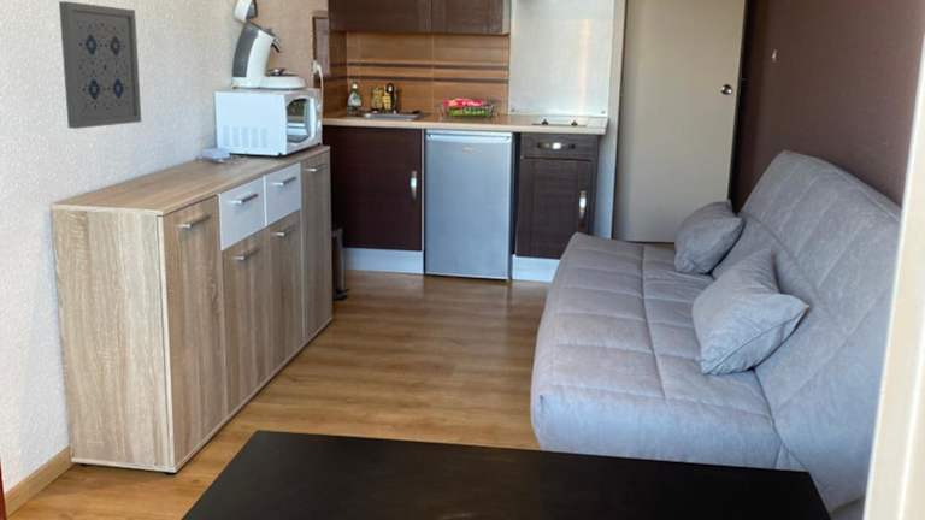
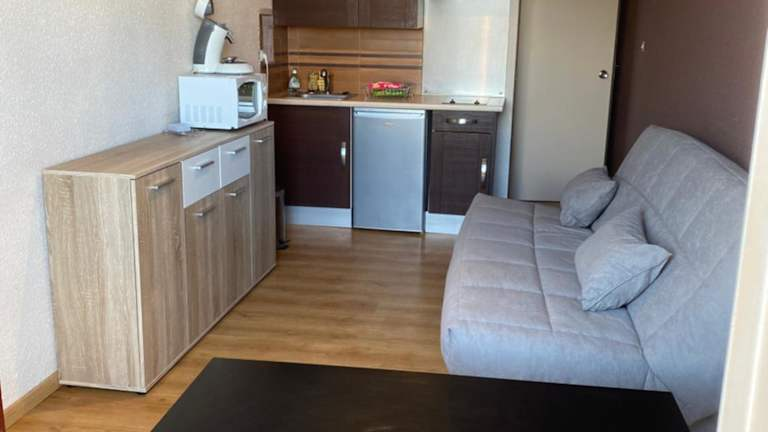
- wall art [58,0,142,130]
